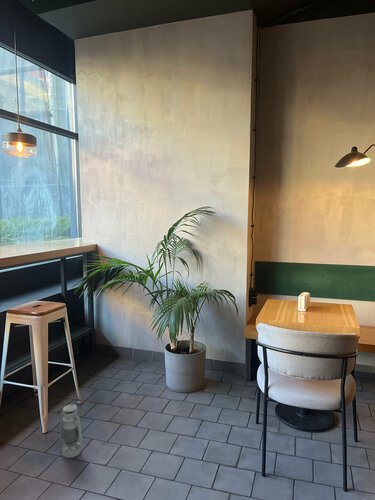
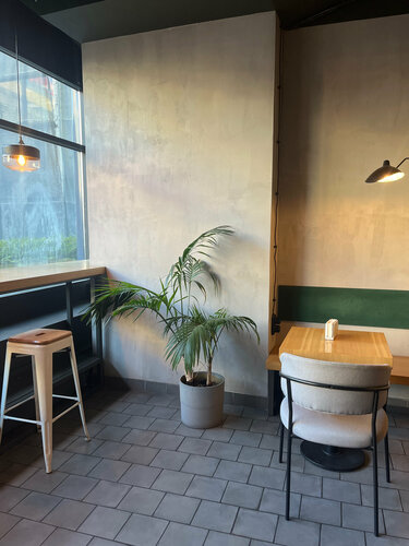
- lantern [59,403,85,459]
